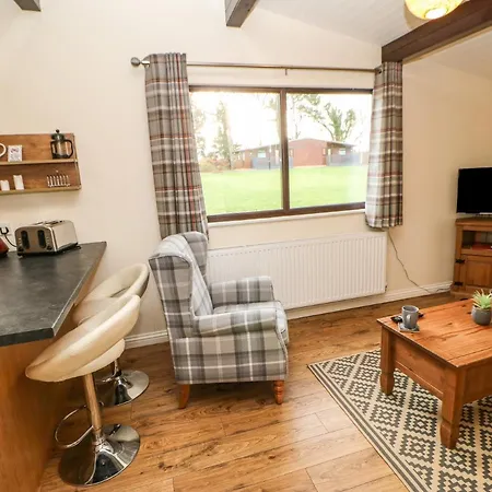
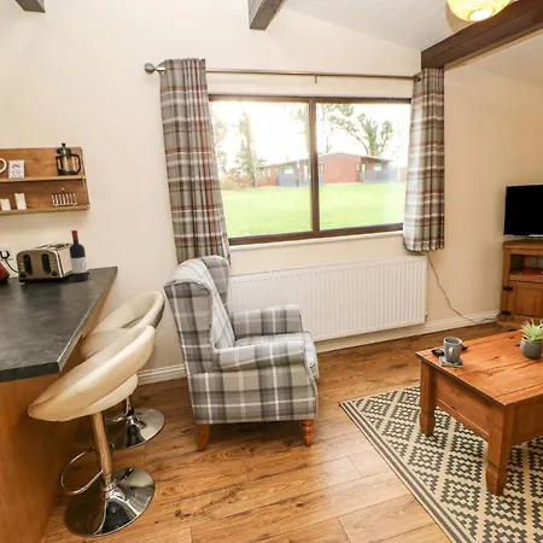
+ wine bottle [68,229,89,282]
